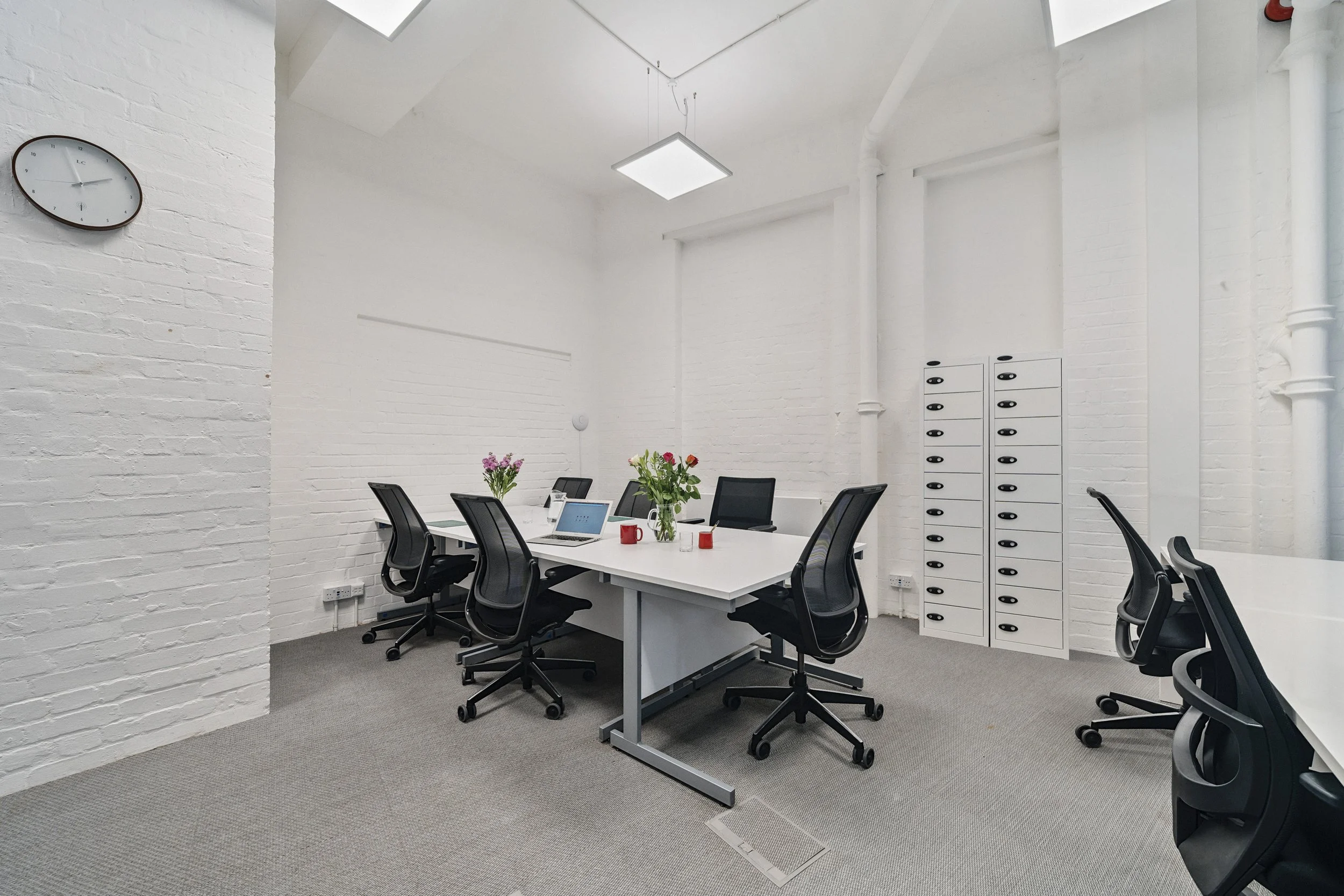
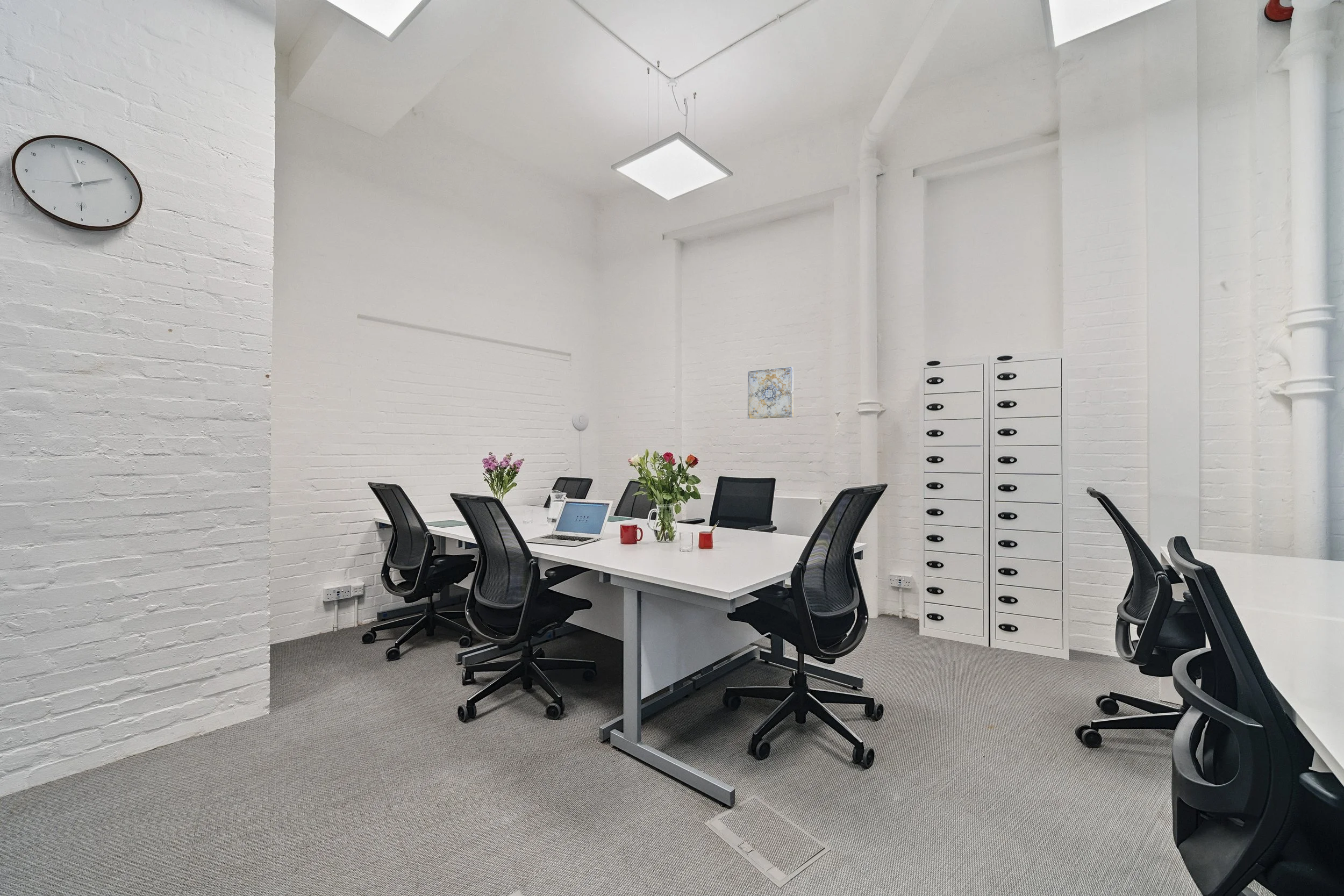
+ wall art [747,366,794,420]
